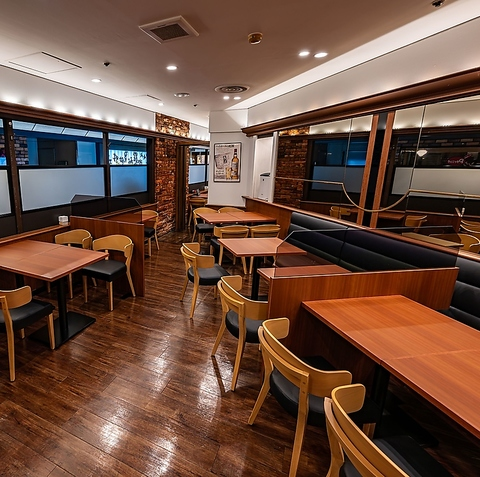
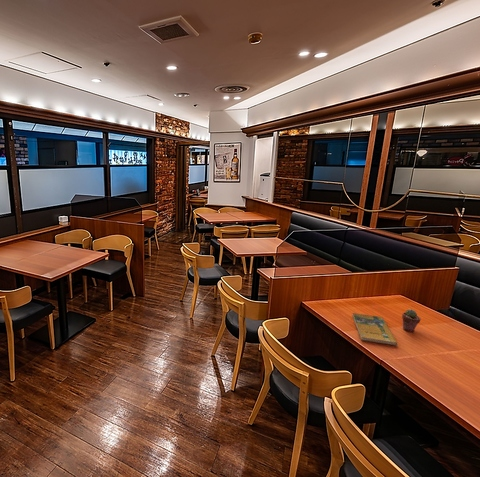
+ potted succulent [401,308,422,333]
+ booklet [351,312,398,347]
